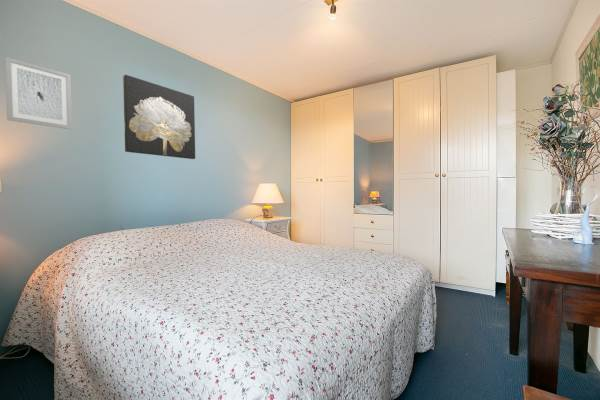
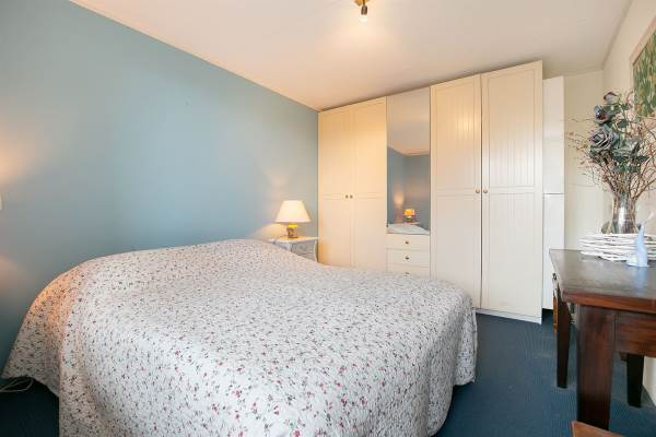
- wall art [4,56,73,131]
- wall art [122,74,196,160]
